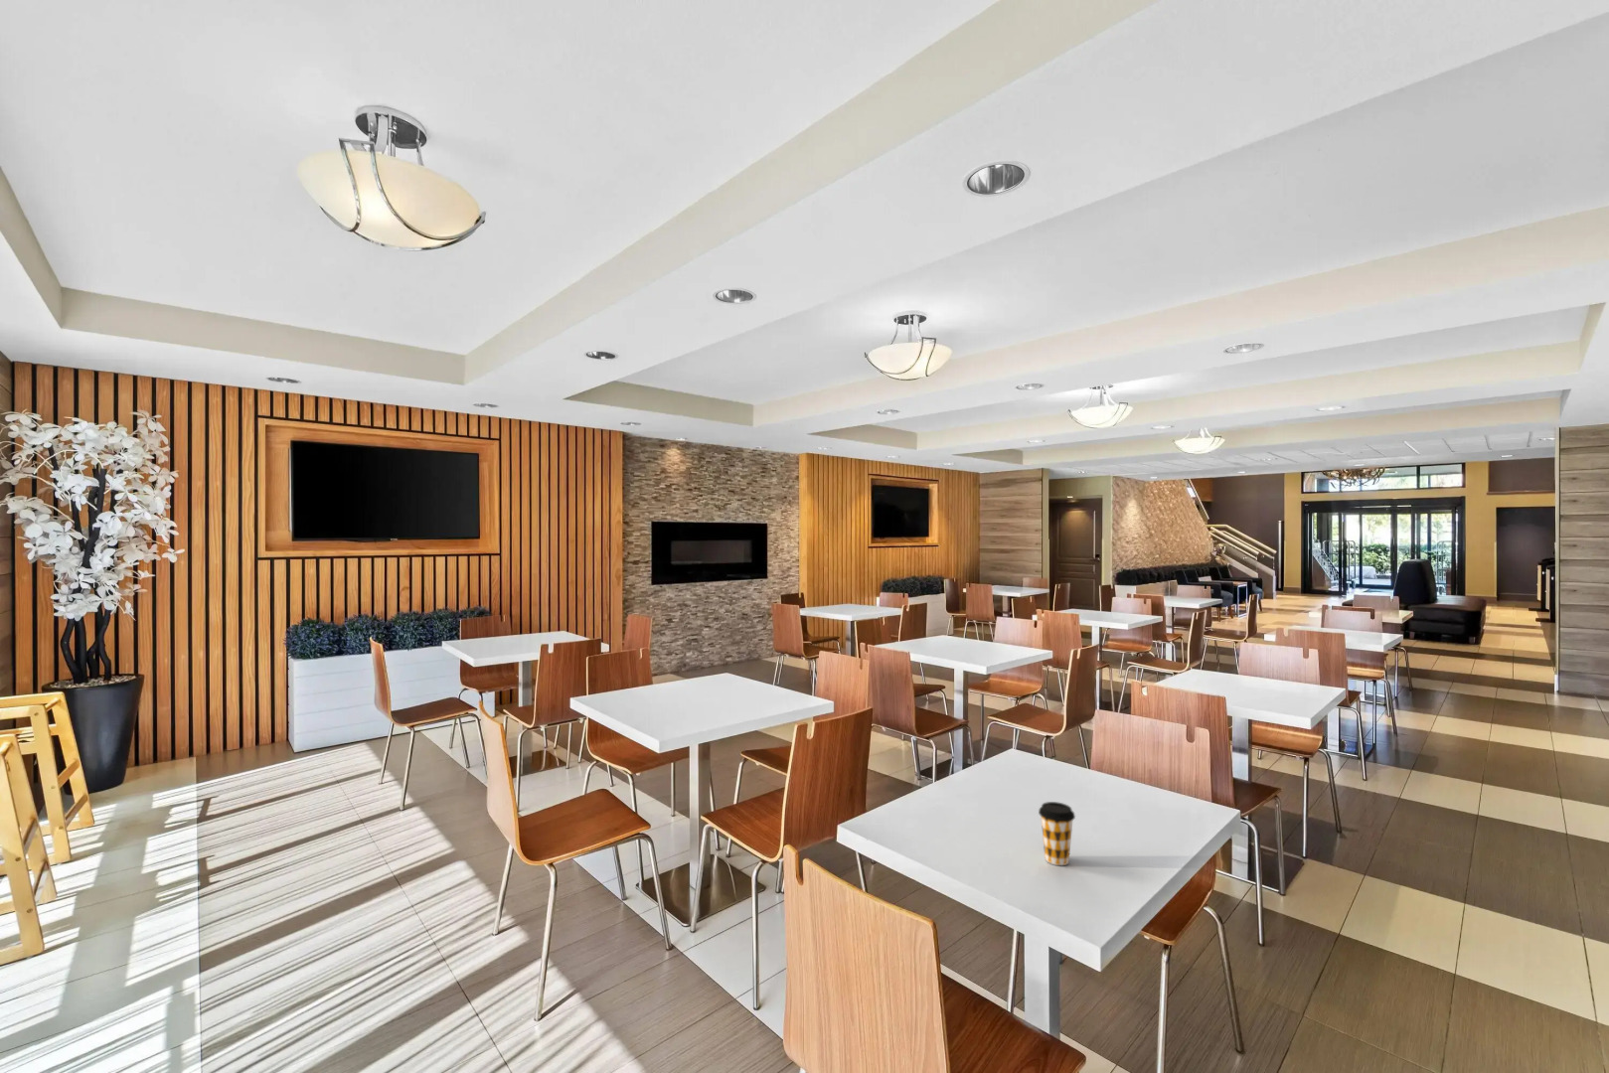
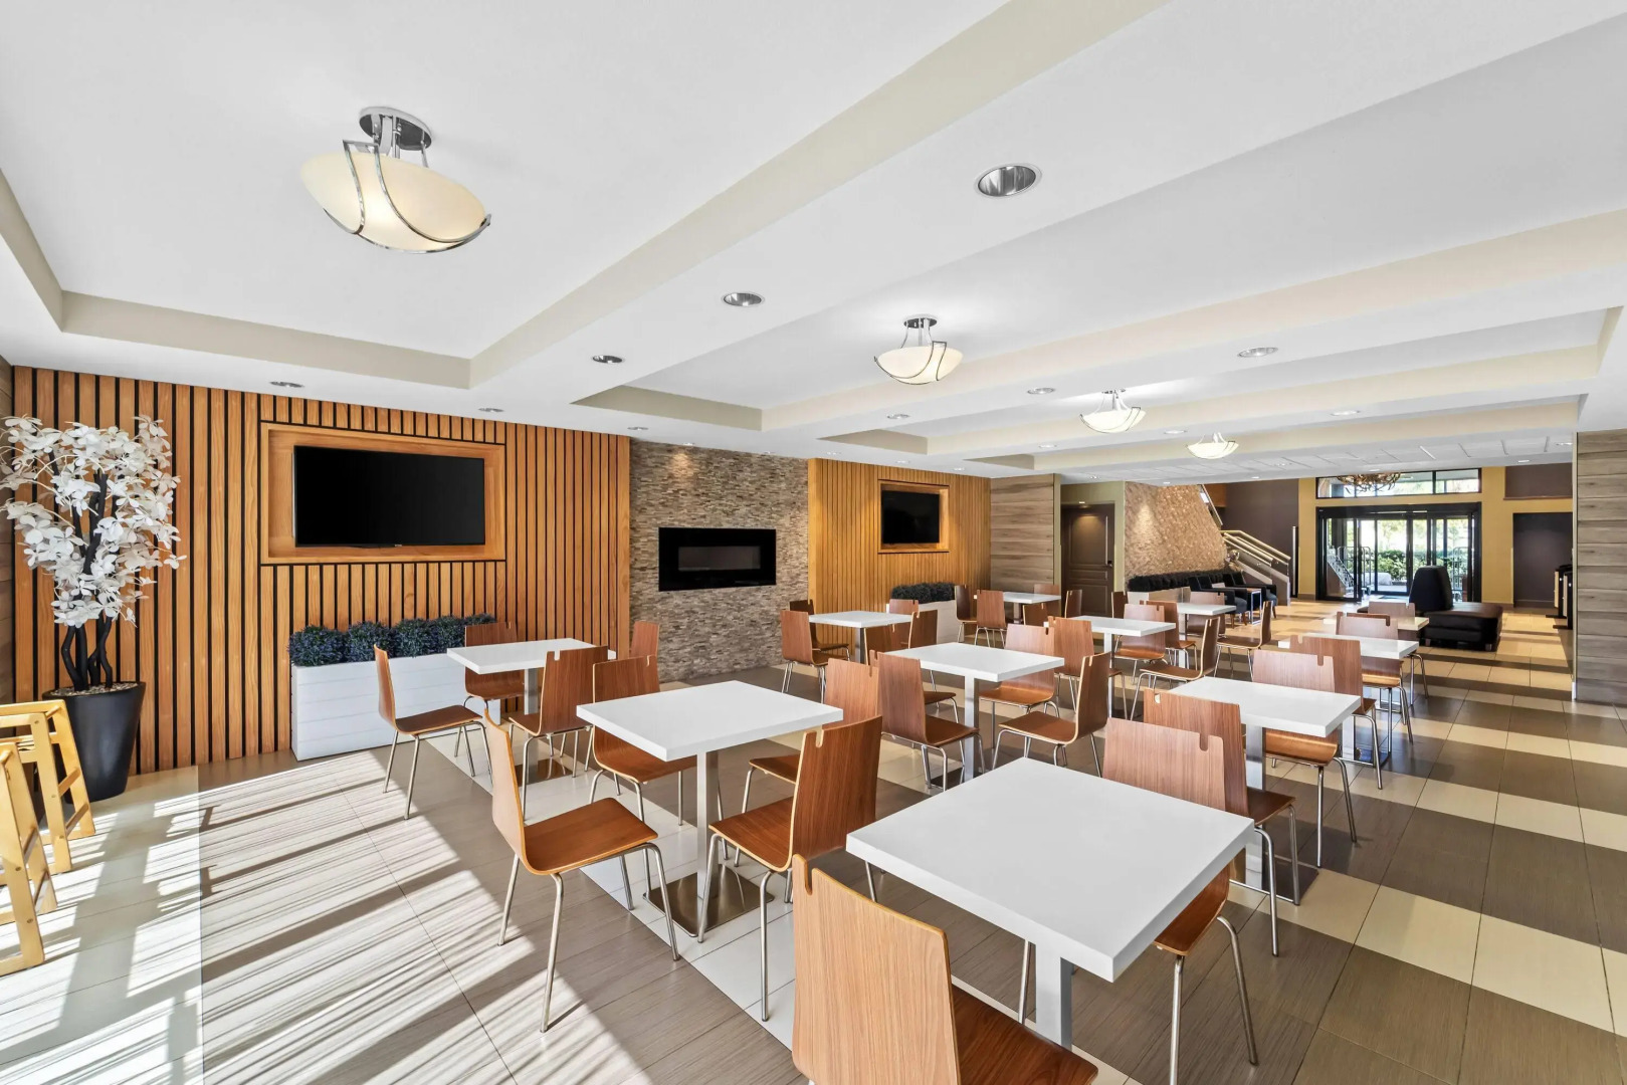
- coffee cup [1038,801,1076,866]
